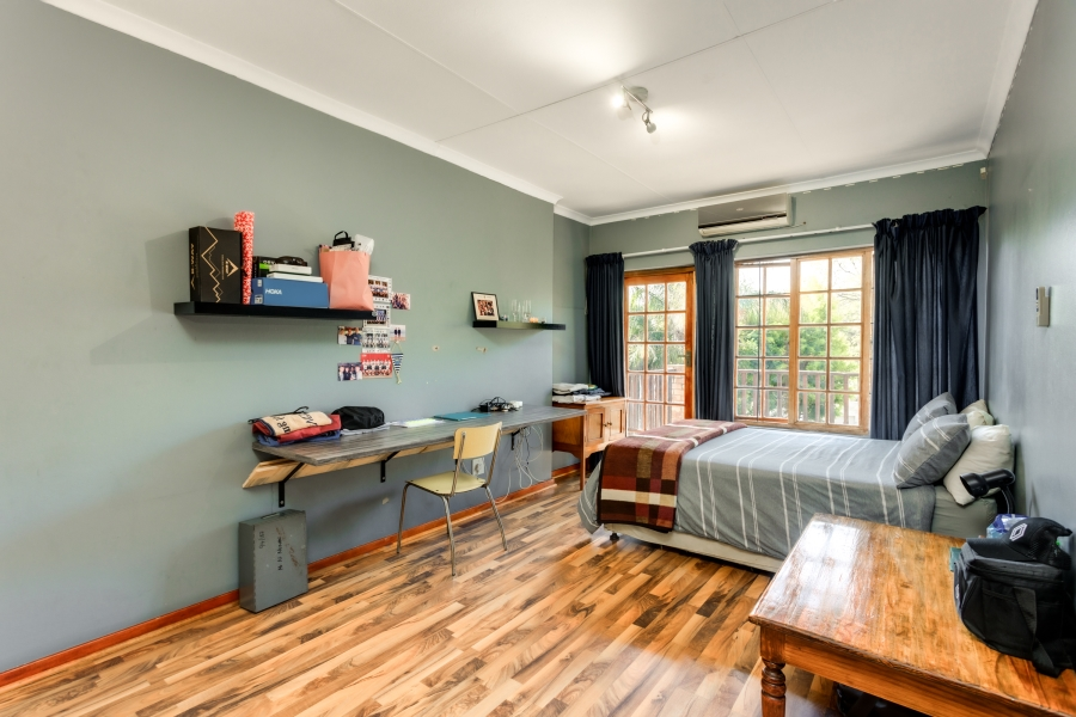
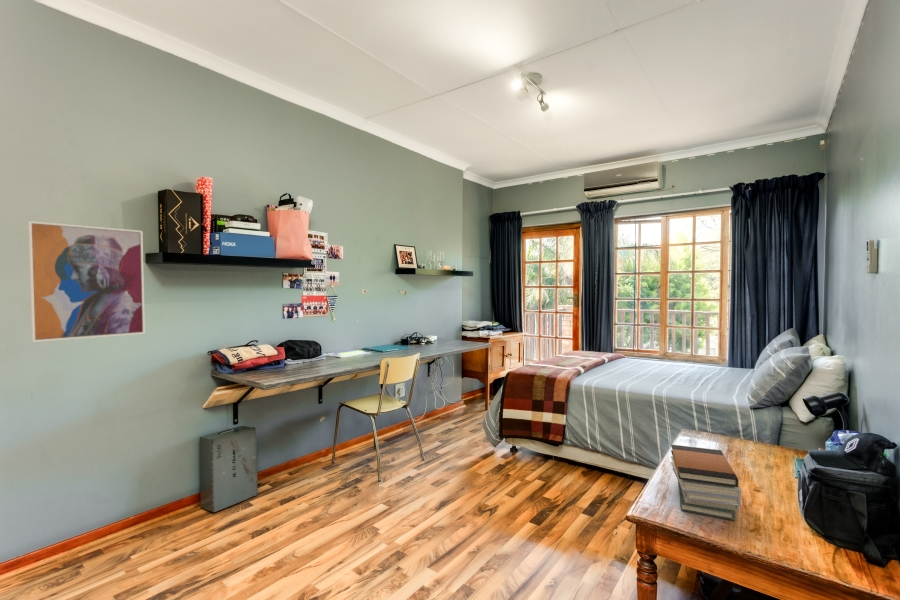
+ book stack [670,444,742,521]
+ wall art [27,220,146,343]
